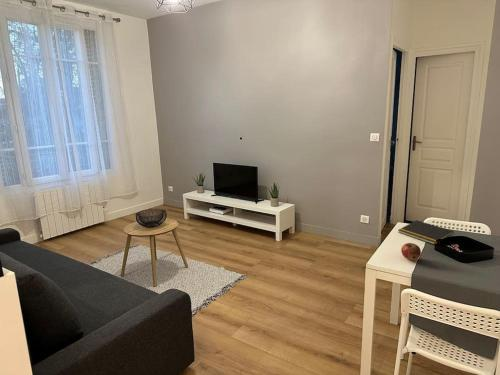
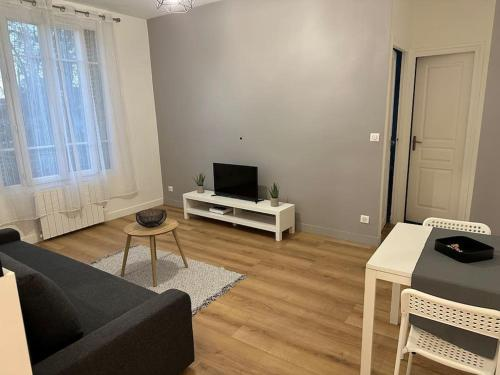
- notepad [398,219,455,245]
- fruit [400,242,422,261]
